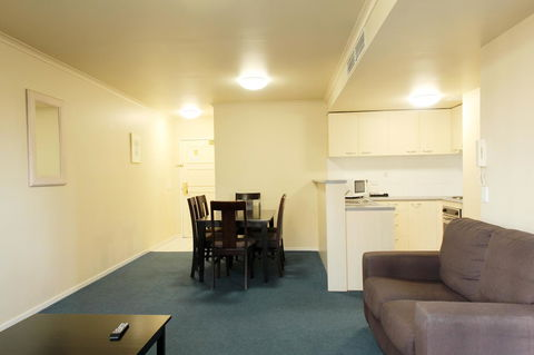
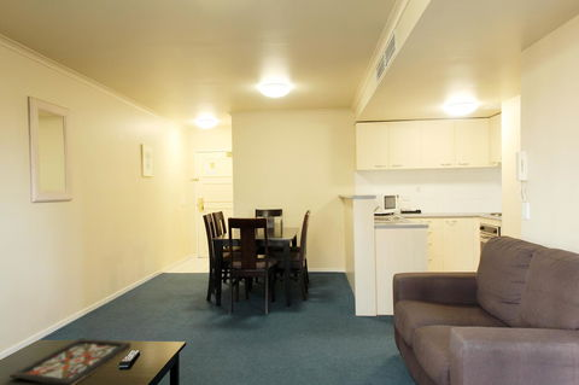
+ decorative tray [8,337,131,385]
